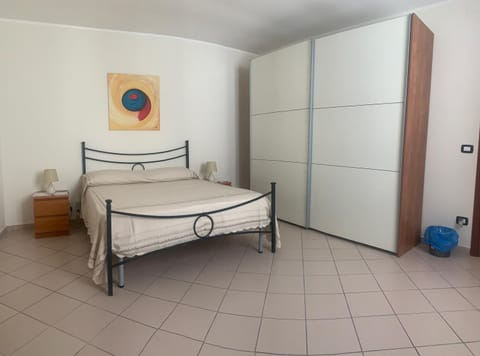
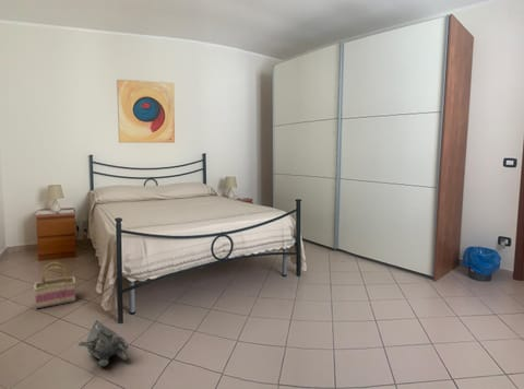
+ basket [33,261,76,309]
+ plush toy [78,319,129,367]
